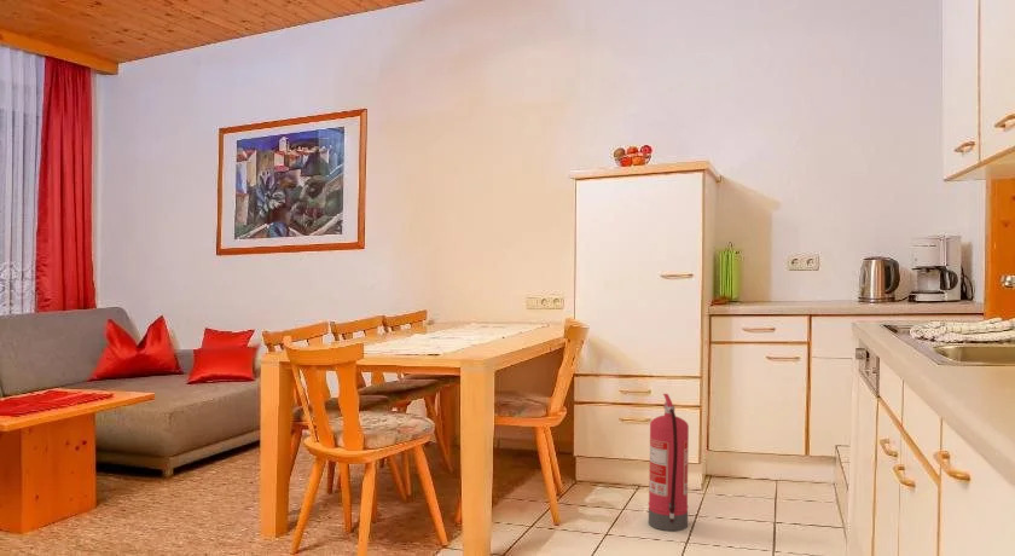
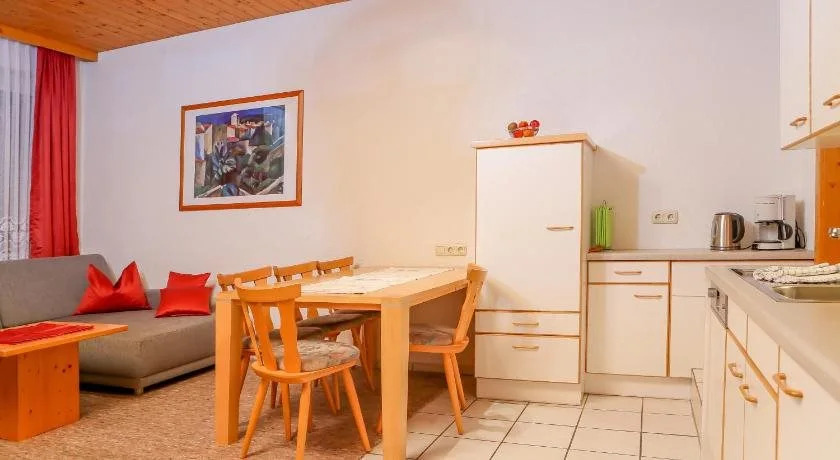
- fire extinguisher [648,393,690,532]
